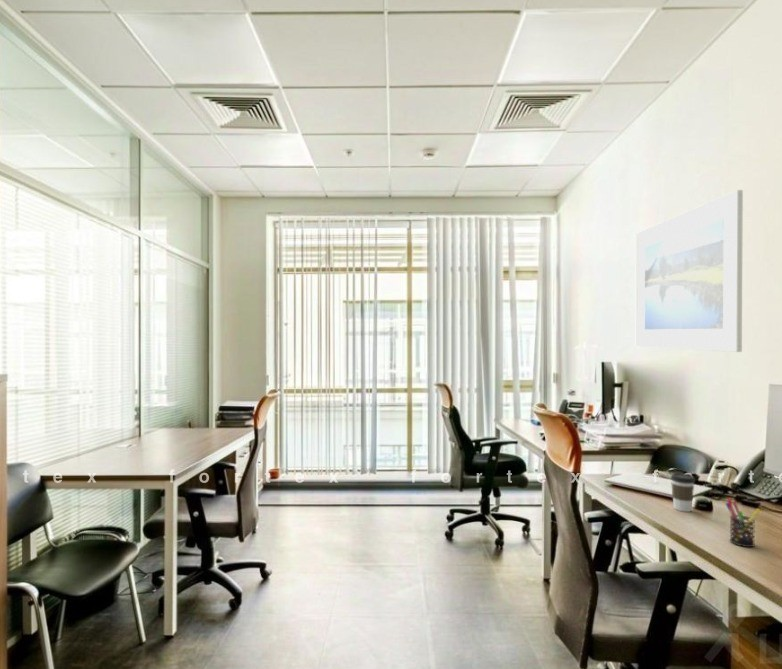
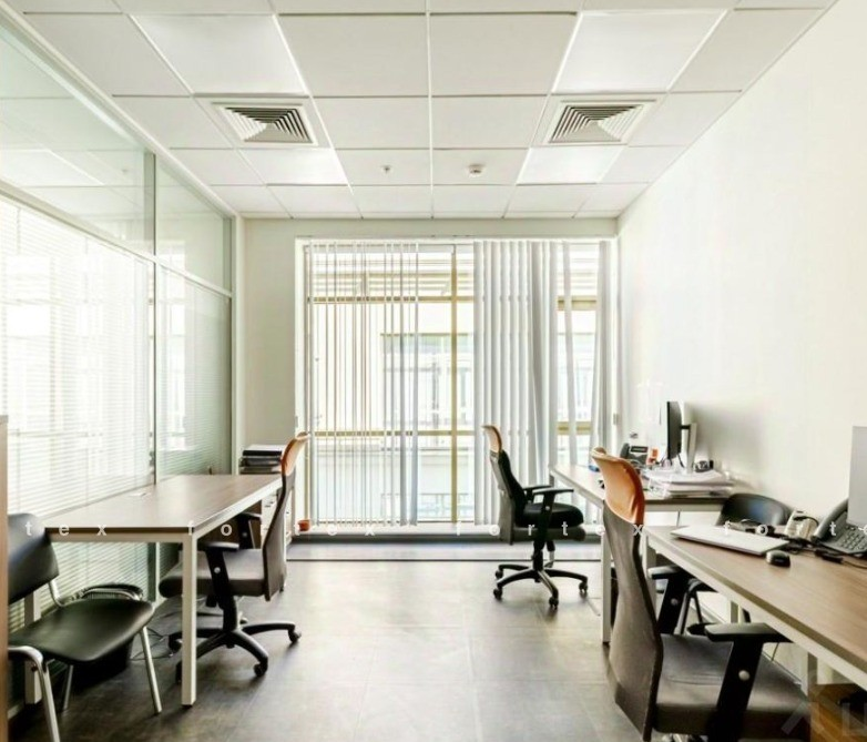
- coffee cup [670,472,696,513]
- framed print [635,189,744,353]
- pen holder [724,498,761,548]
